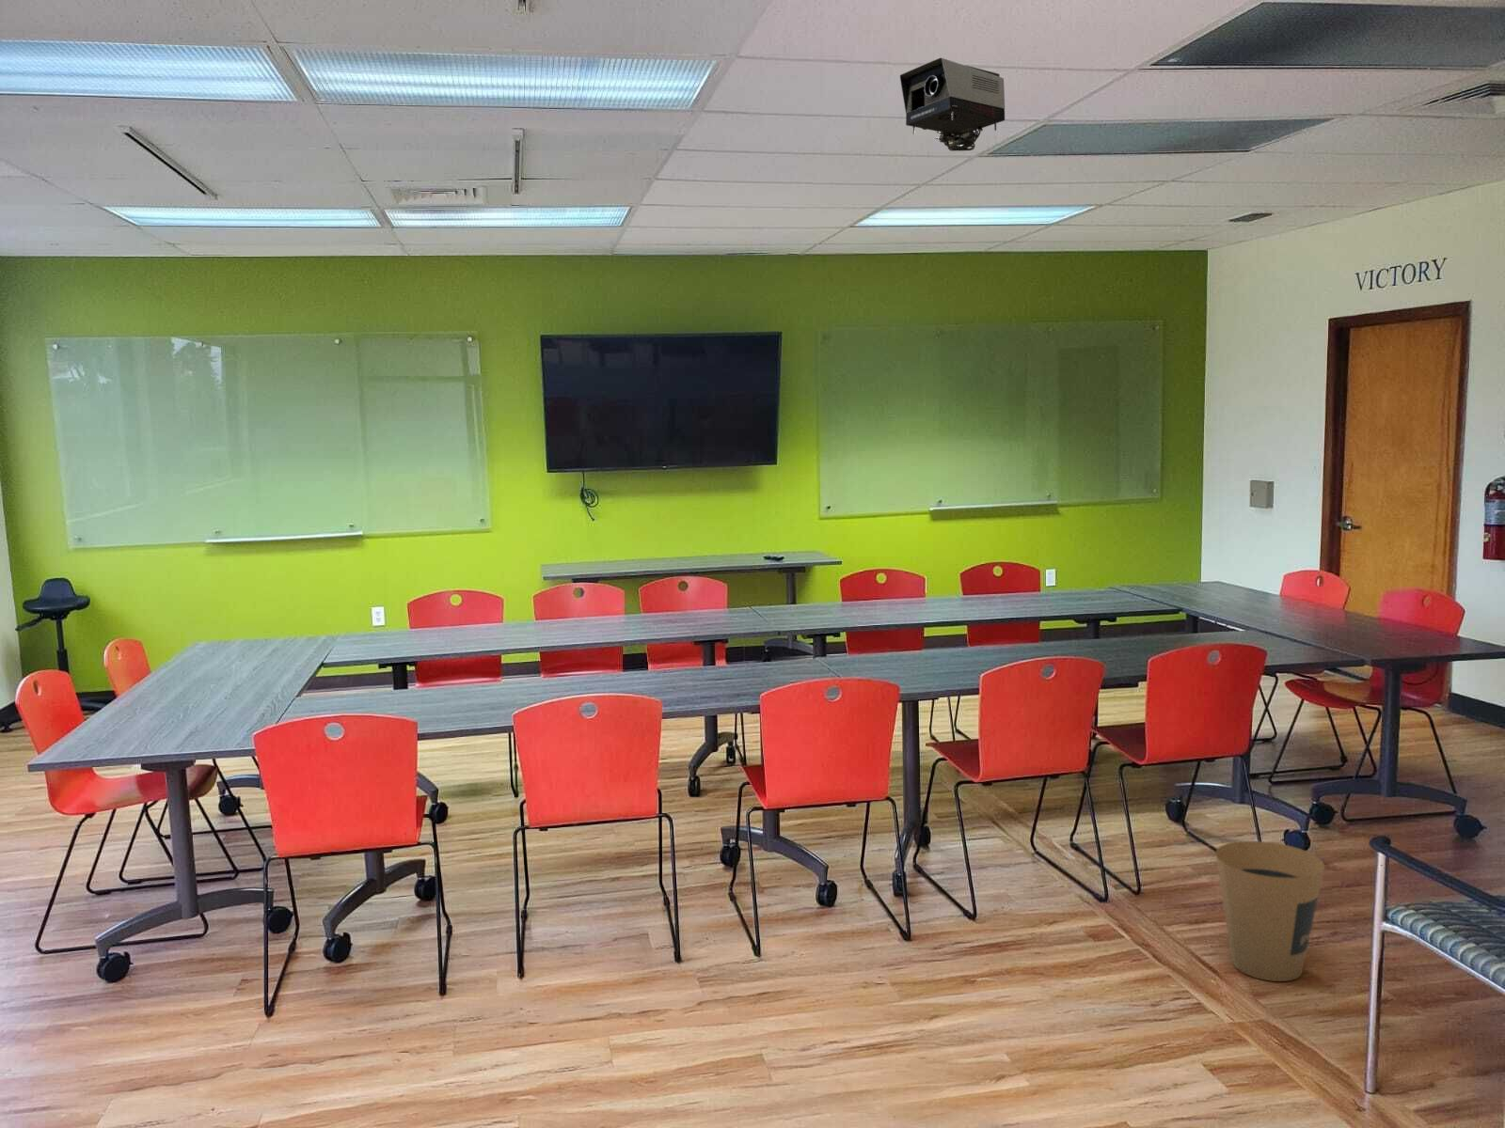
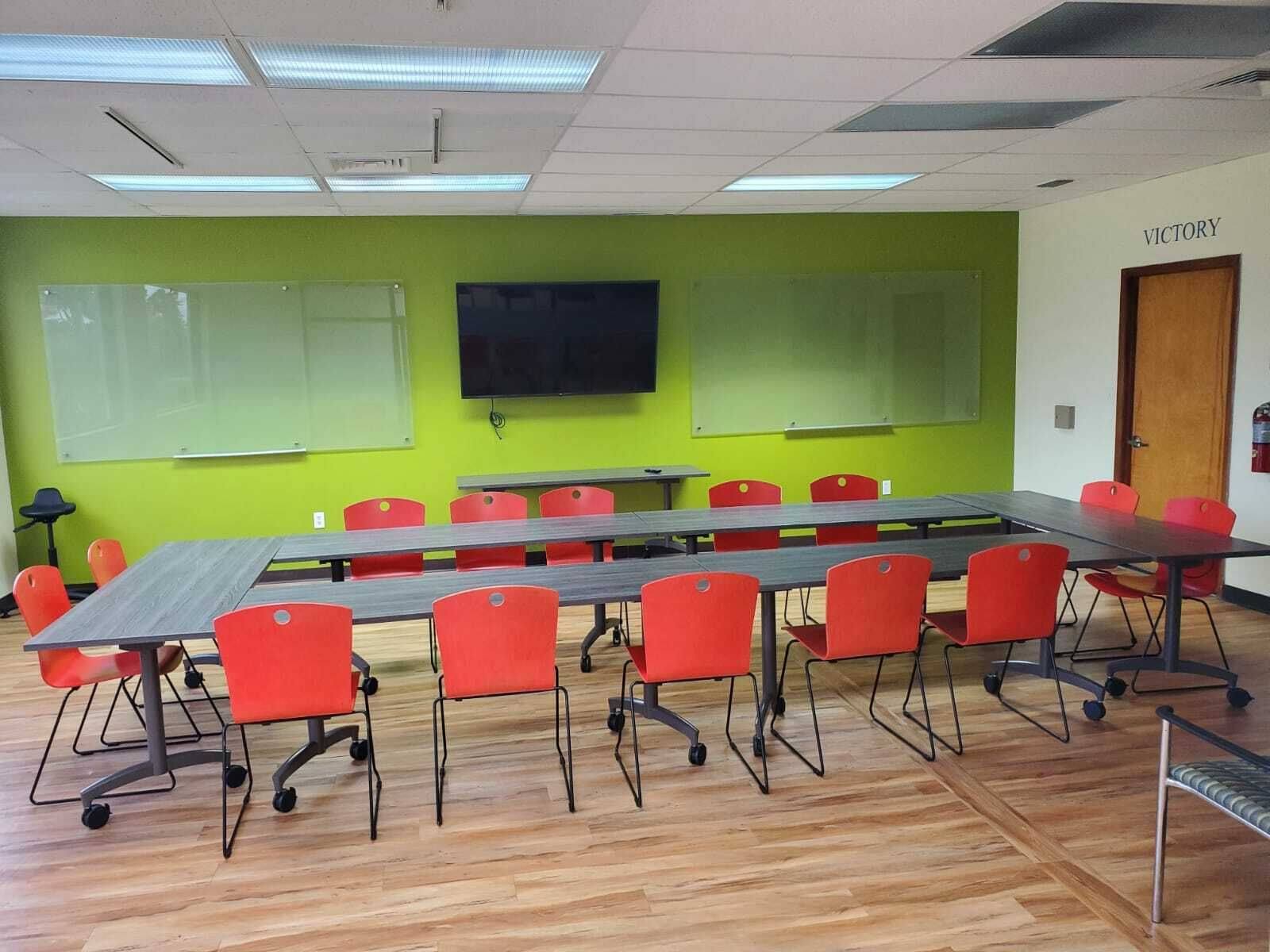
- projector [899,57,1006,153]
- trash can [1215,840,1325,982]
